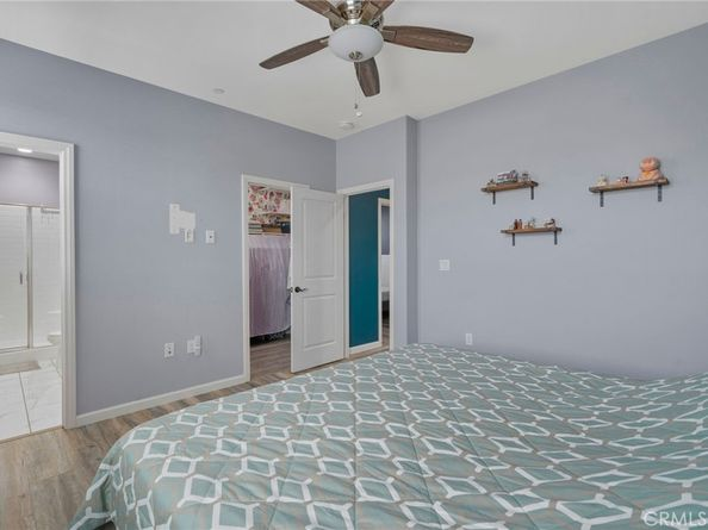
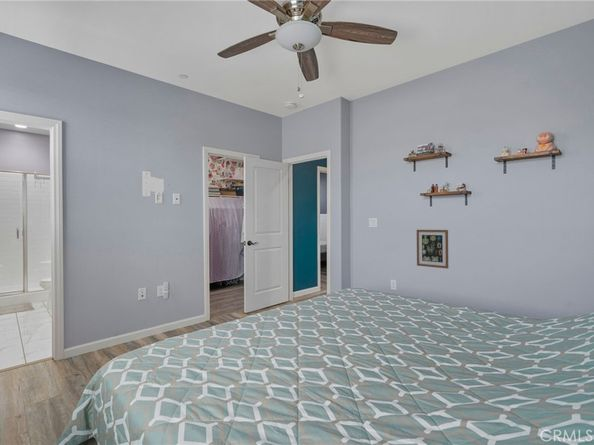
+ wall art [416,229,449,269]
